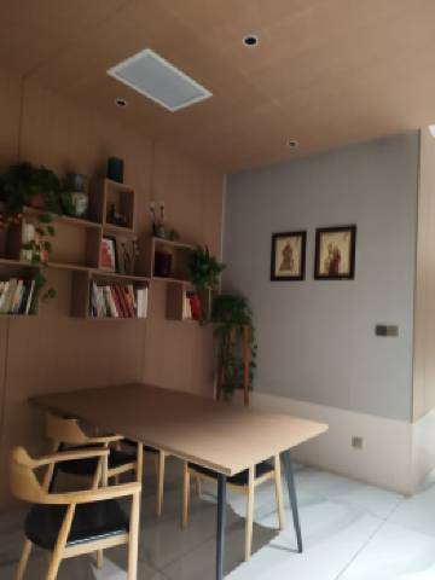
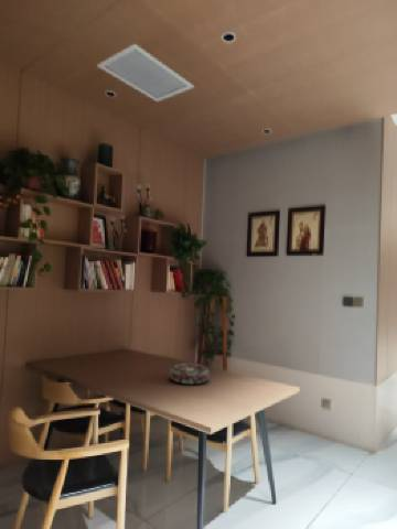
+ decorative bowl [168,361,211,385]
